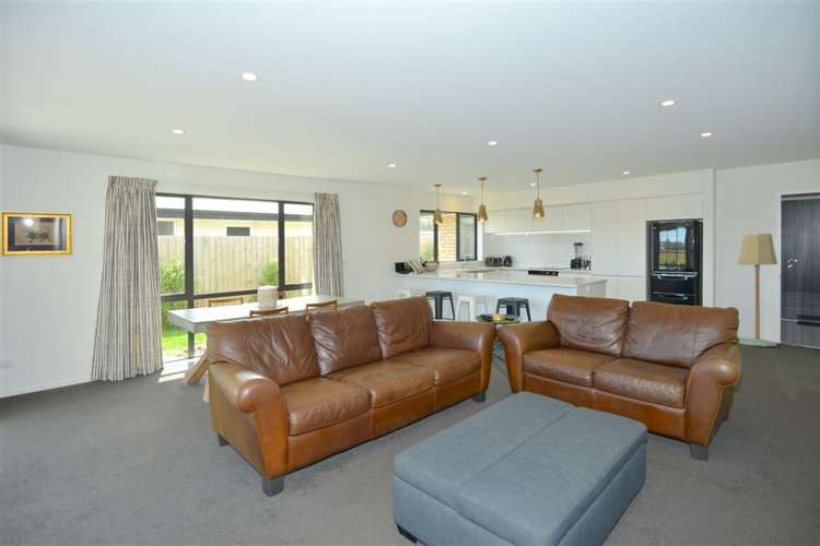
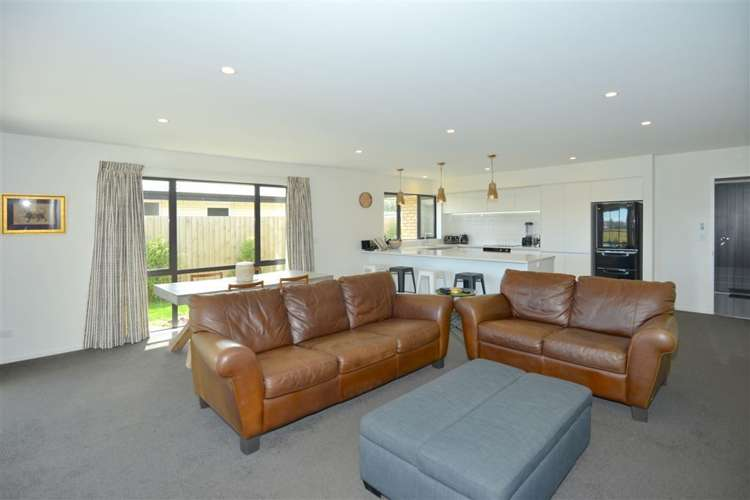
- floor lamp [737,233,778,347]
